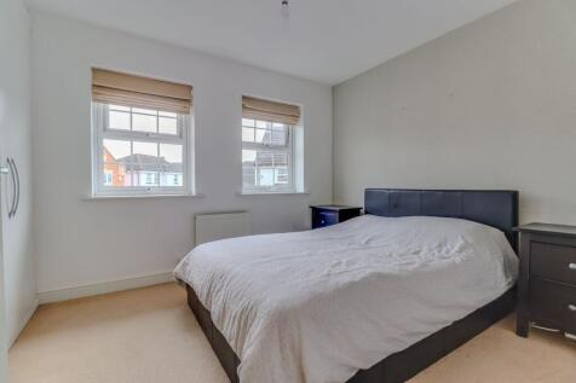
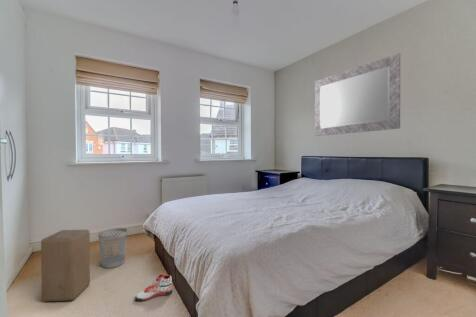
+ mirror [314,52,401,137]
+ wastebasket [97,227,128,269]
+ sneaker [134,274,174,302]
+ wooden block [40,229,91,302]
